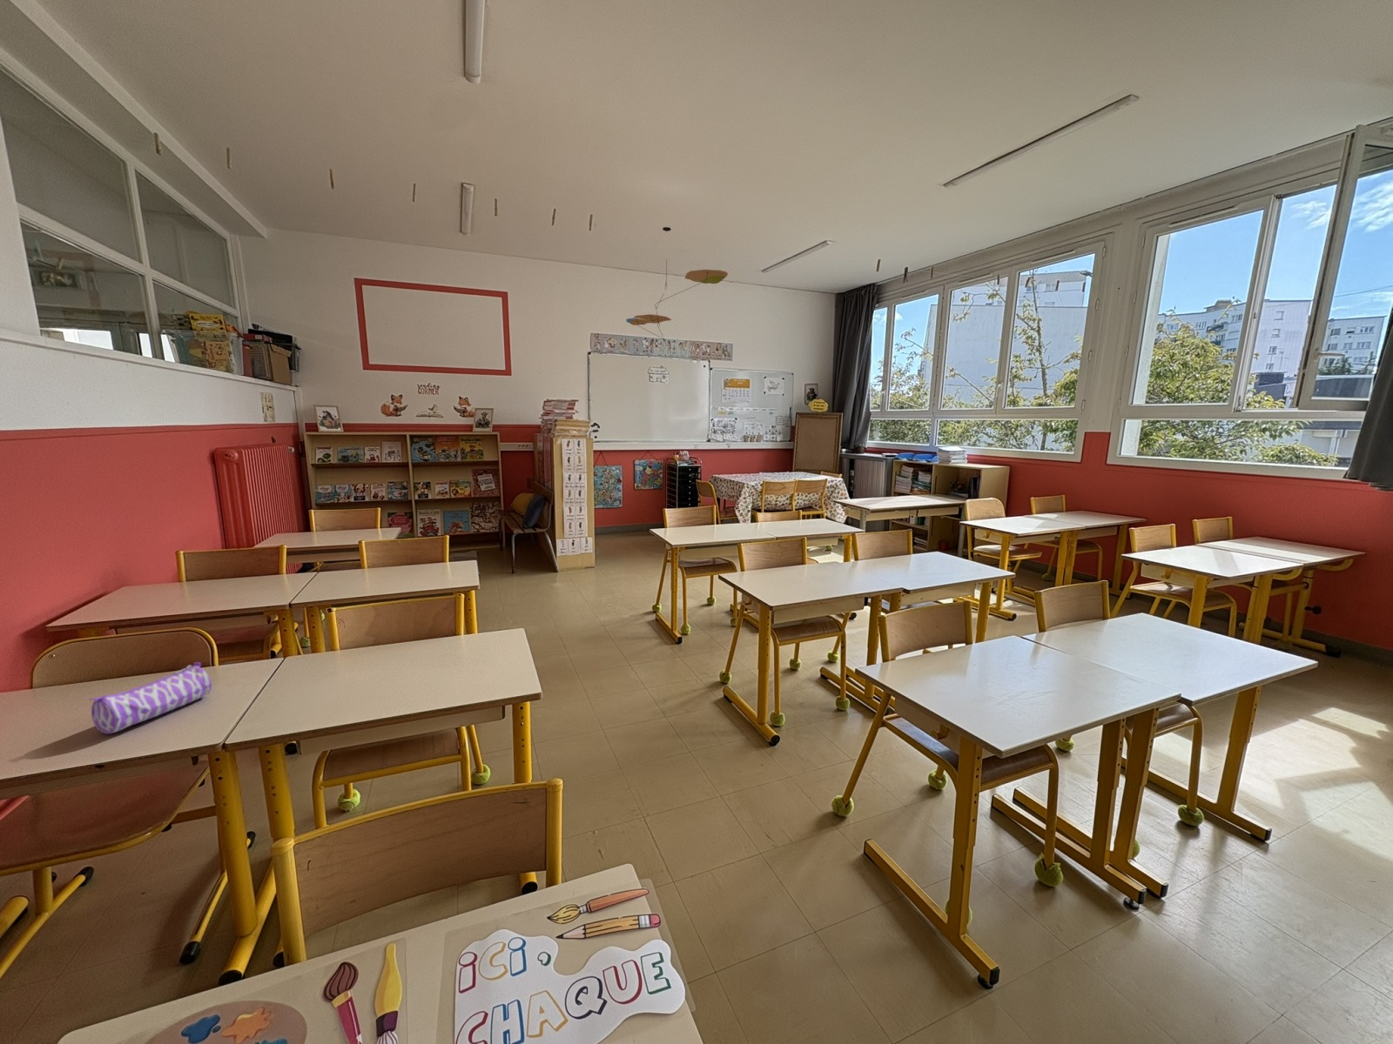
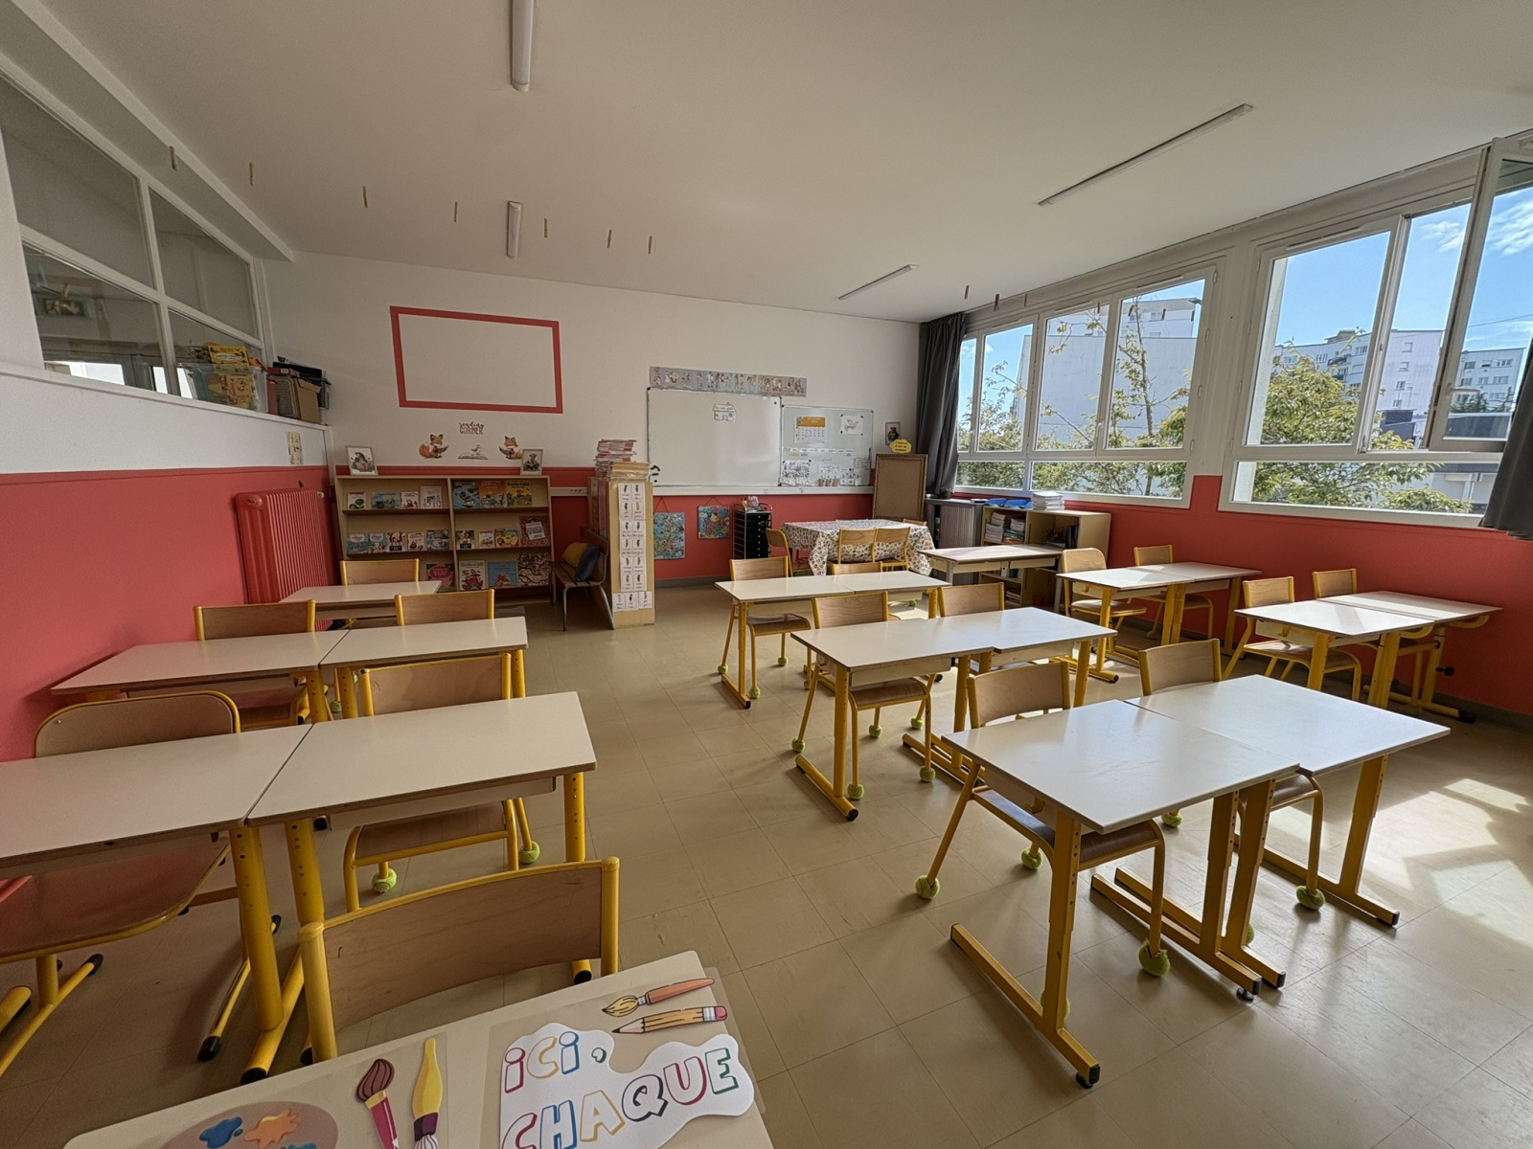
- pencil case [88,661,213,735]
- ceiling mobile [626,226,728,348]
